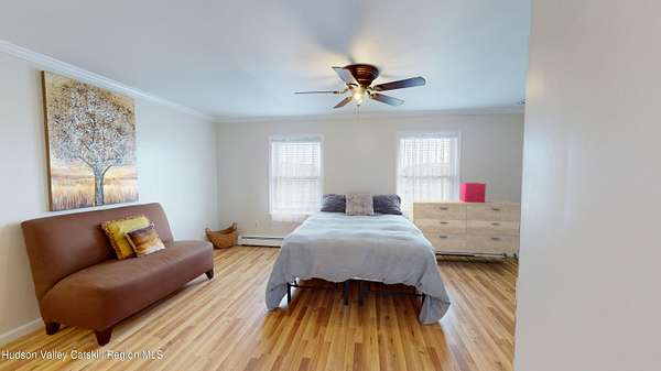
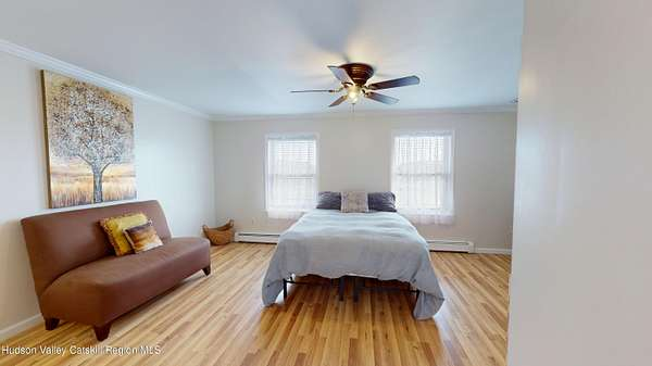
- storage bin [459,182,487,203]
- dresser [408,198,521,266]
